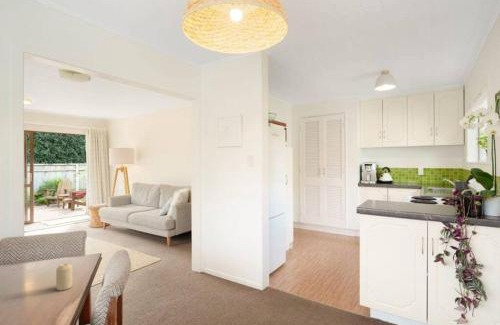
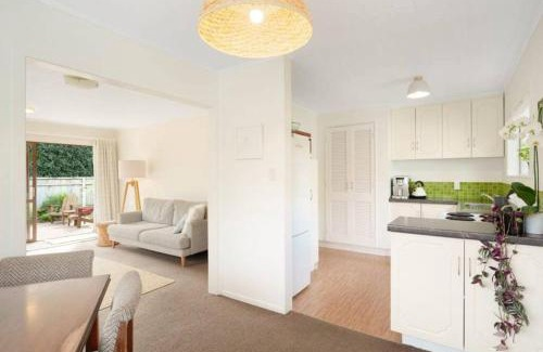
- candle [55,263,73,291]
